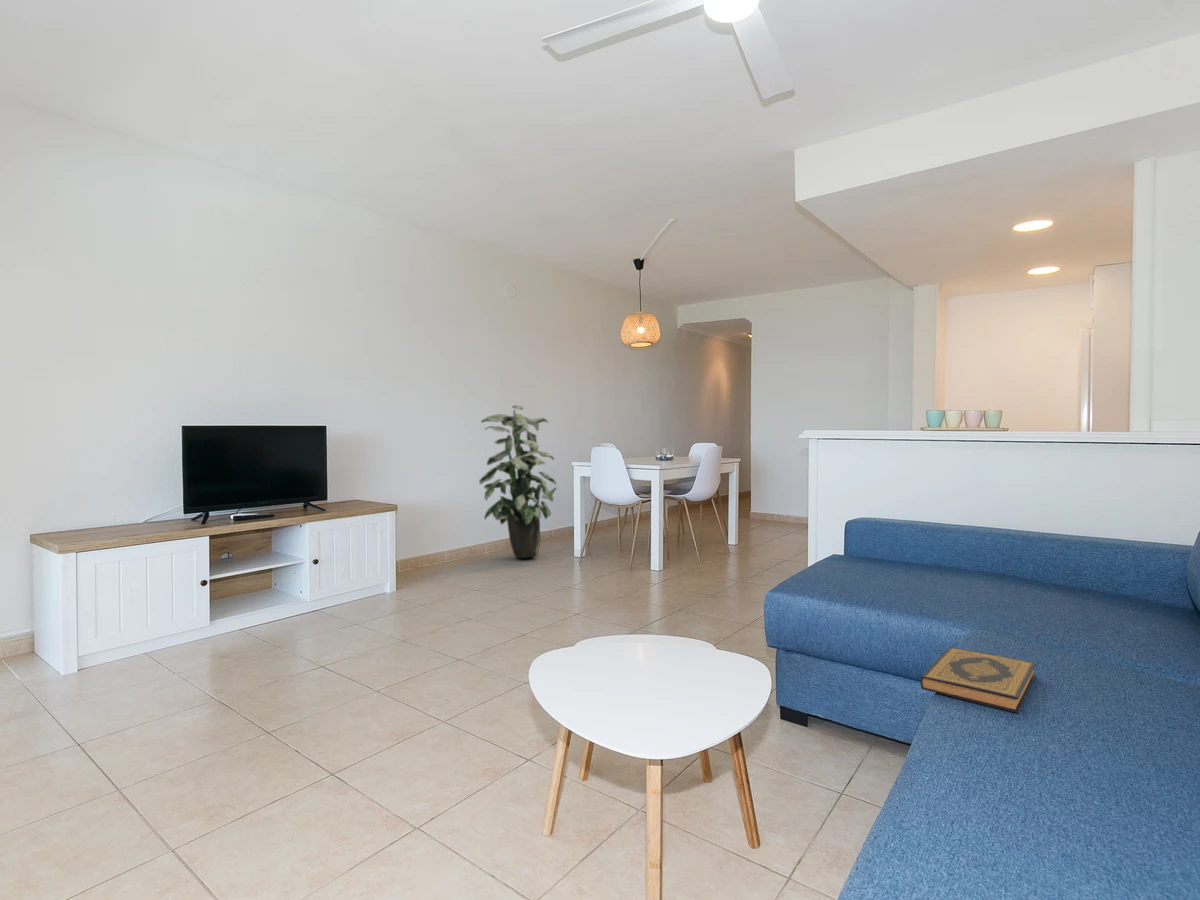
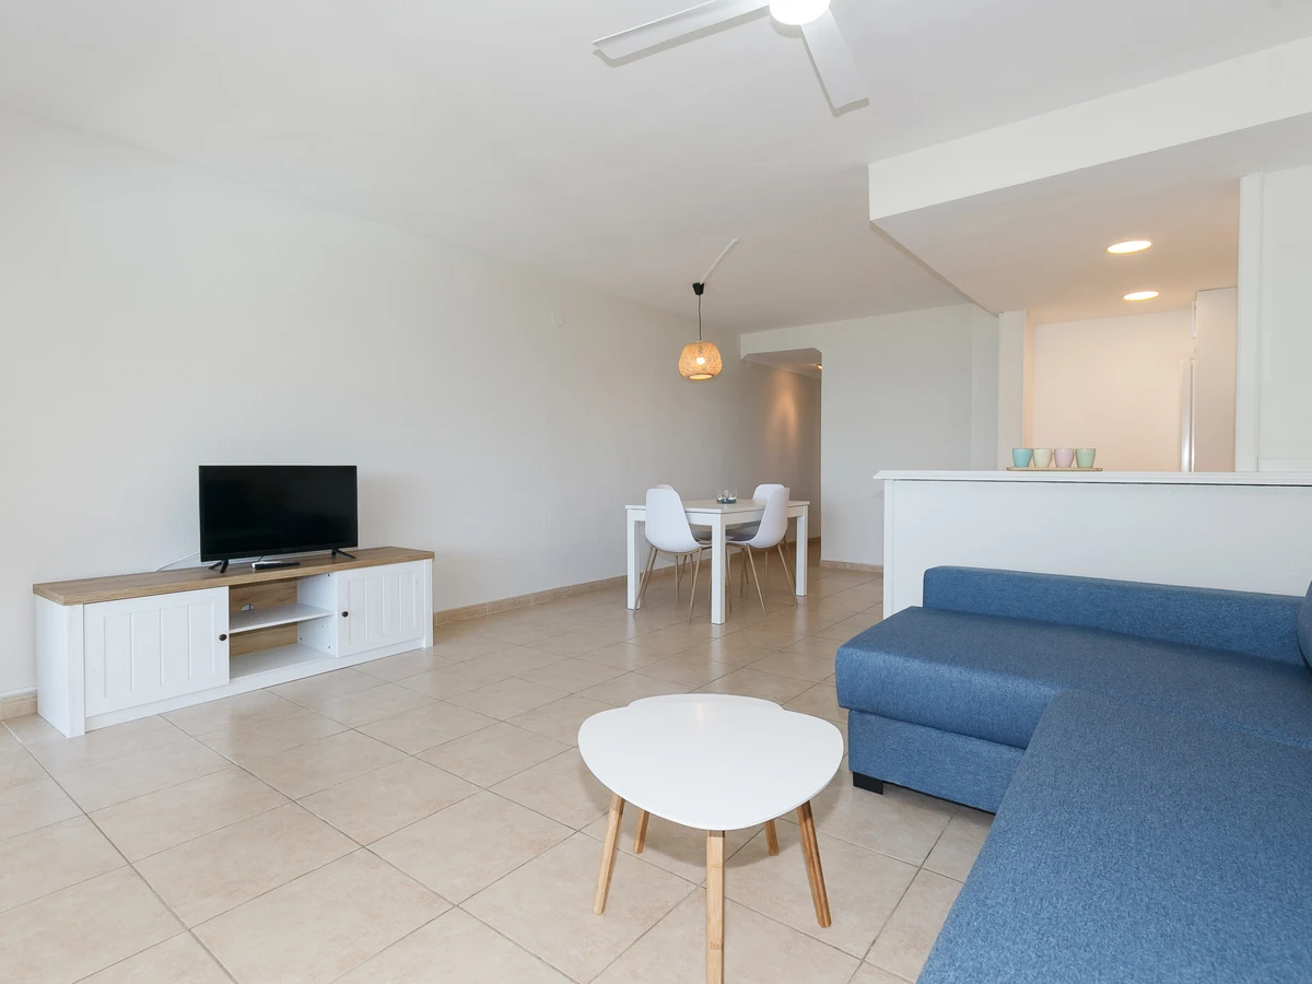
- indoor plant [478,404,558,559]
- hardback book [920,646,1037,714]
